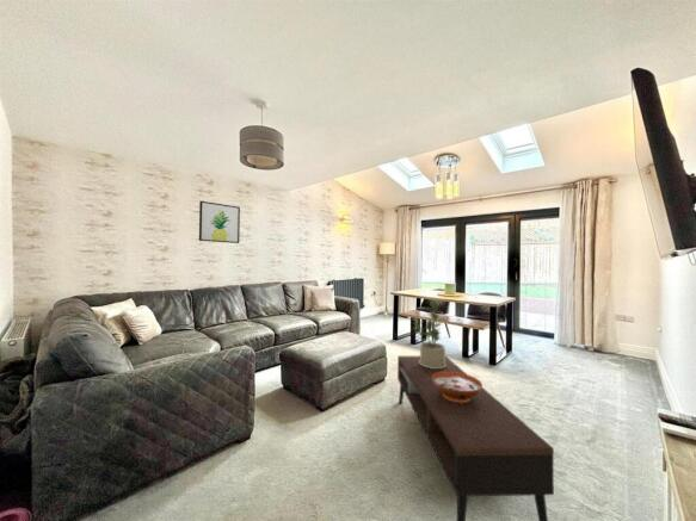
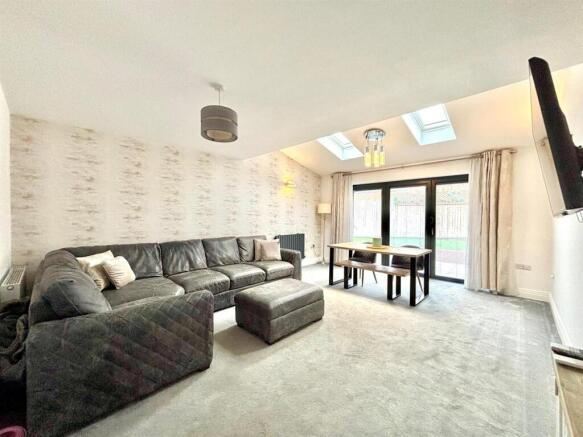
- potted plant [411,299,446,368]
- decorative bowl [432,372,483,403]
- coffee table [396,355,555,521]
- wall art [198,200,241,244]
